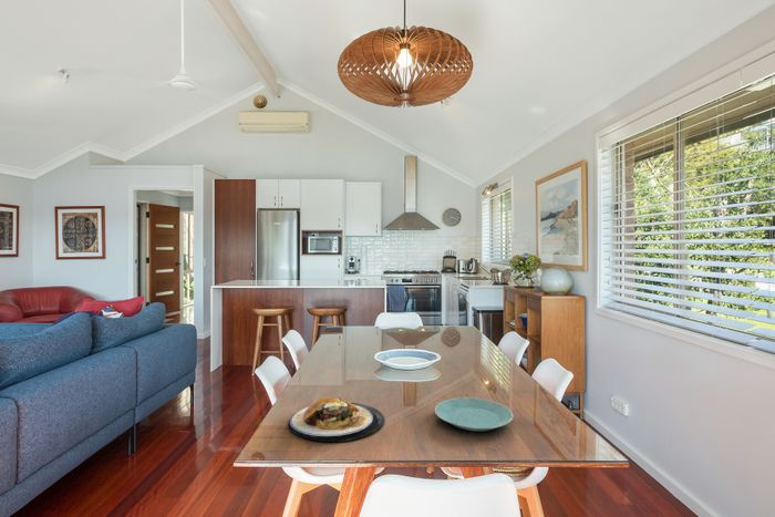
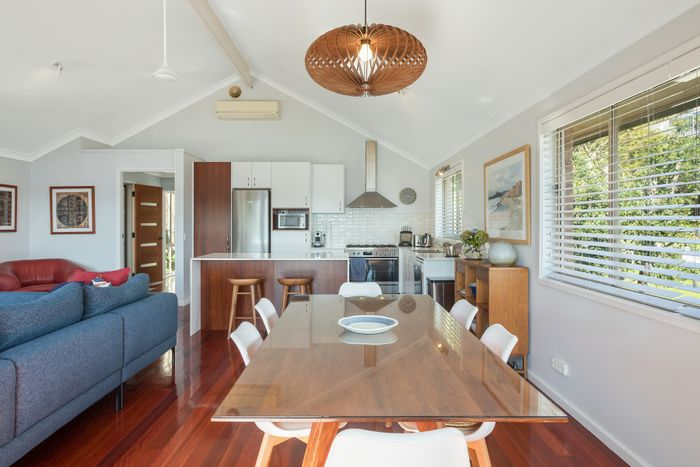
- plate [434,396,514,432]
- plate [288,395,385,443]
